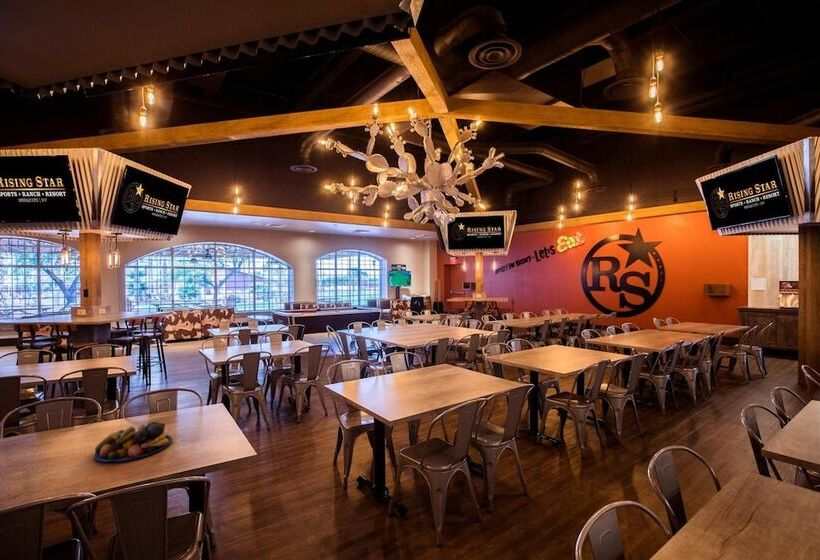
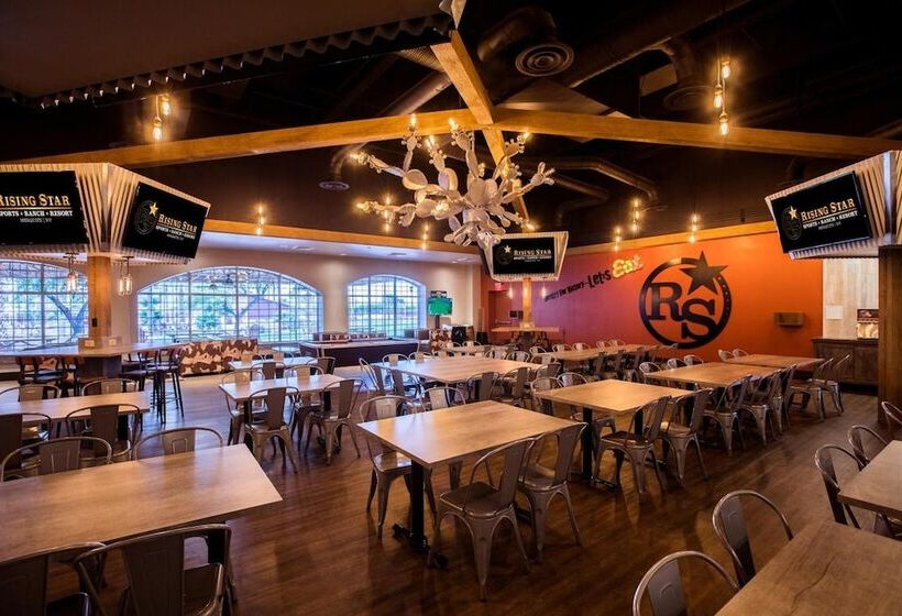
- fruit bowl [93,421,173,463]
